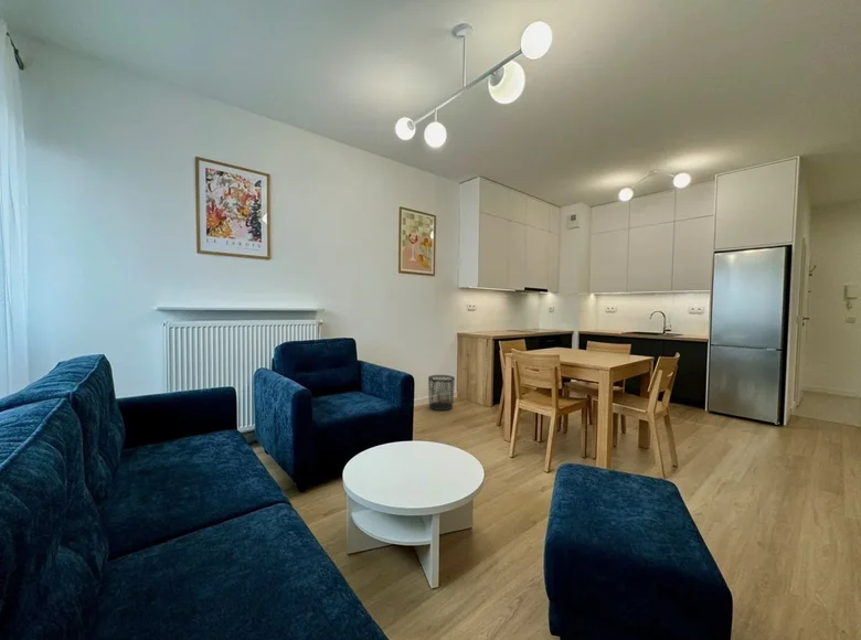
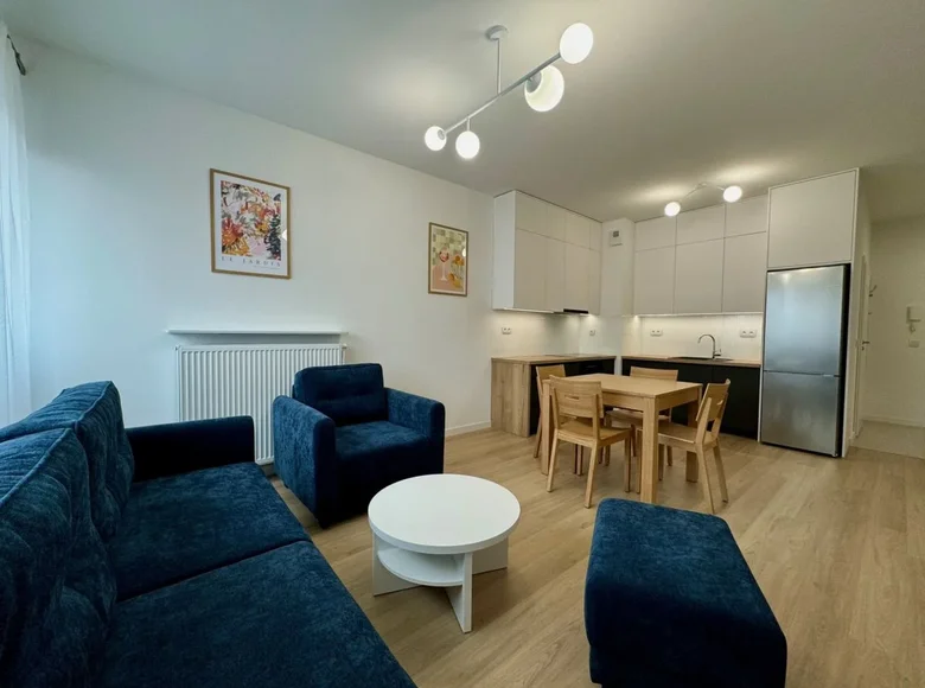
- waste bin [427,374,456,412]
